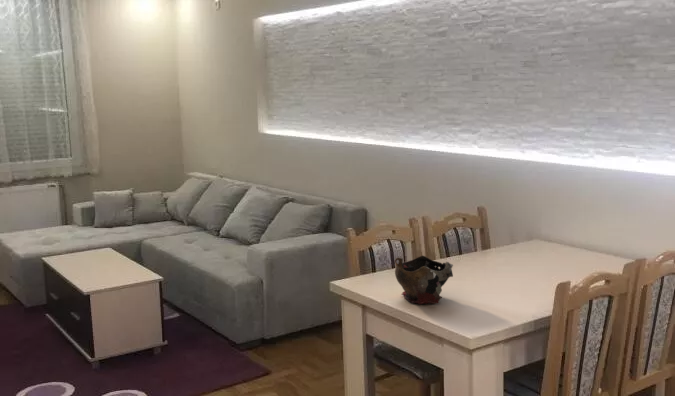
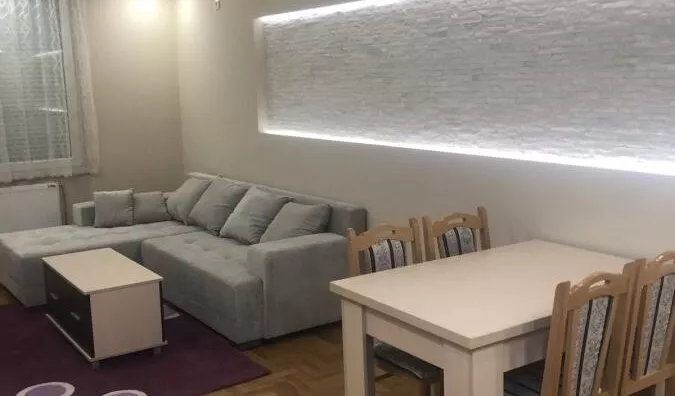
- decorative bowl [394,254,454,305]
